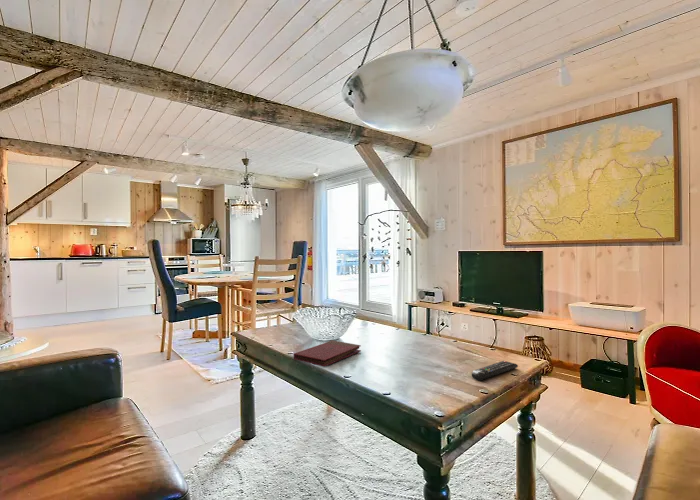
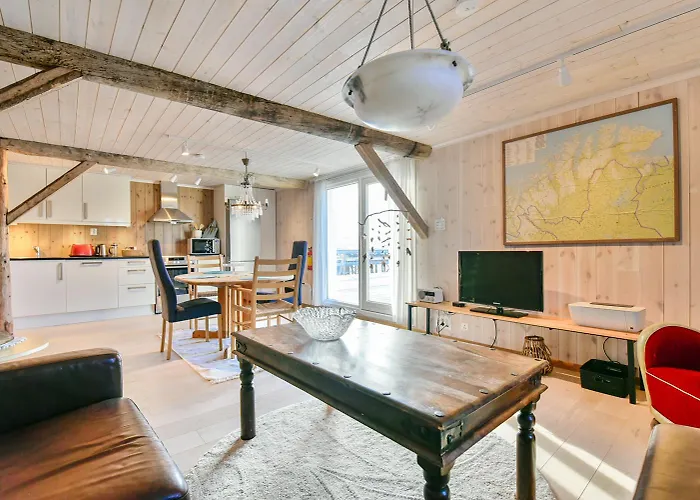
- remote control [471,360,519,381]
- book [293,339,362,368]
